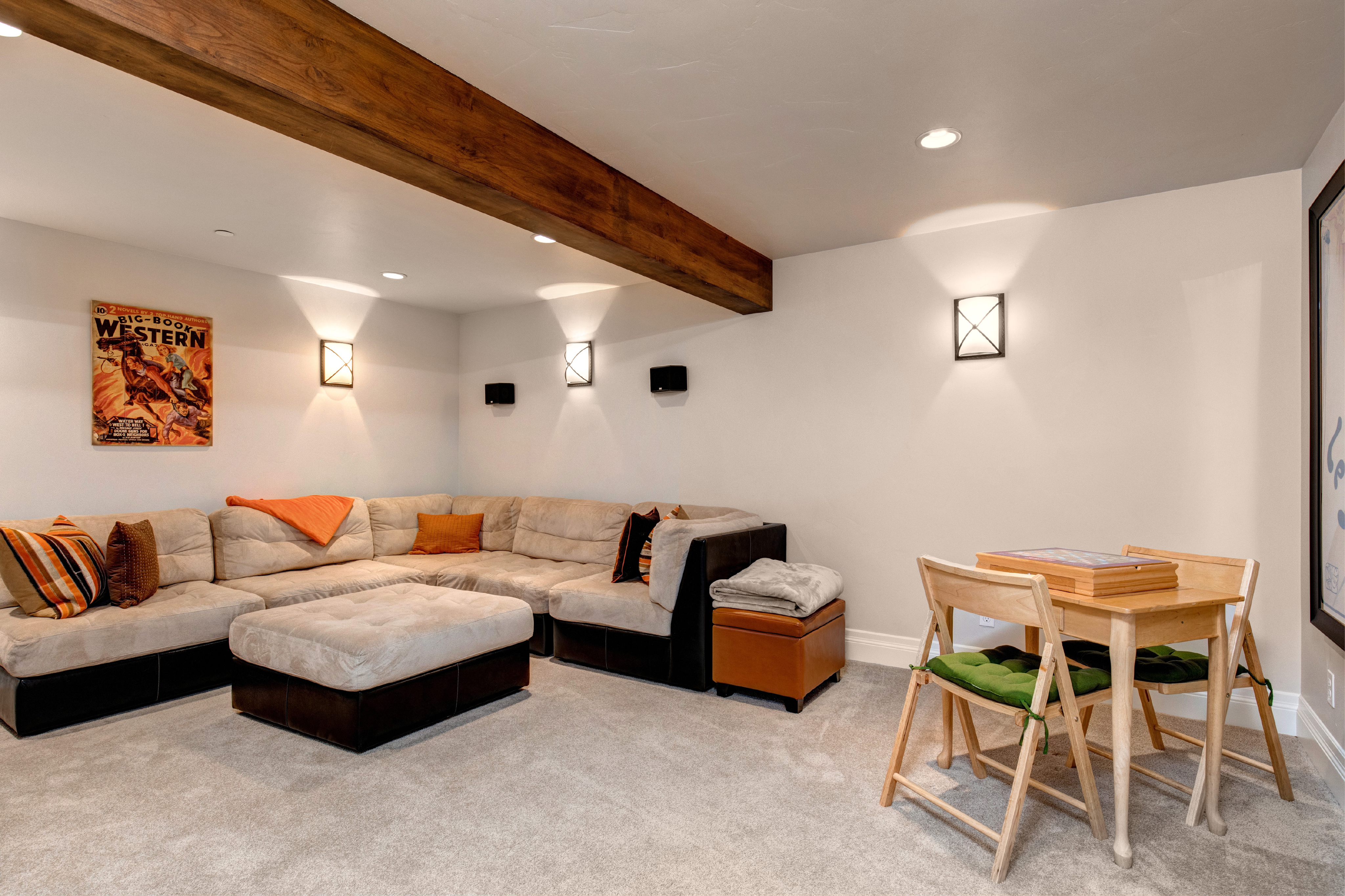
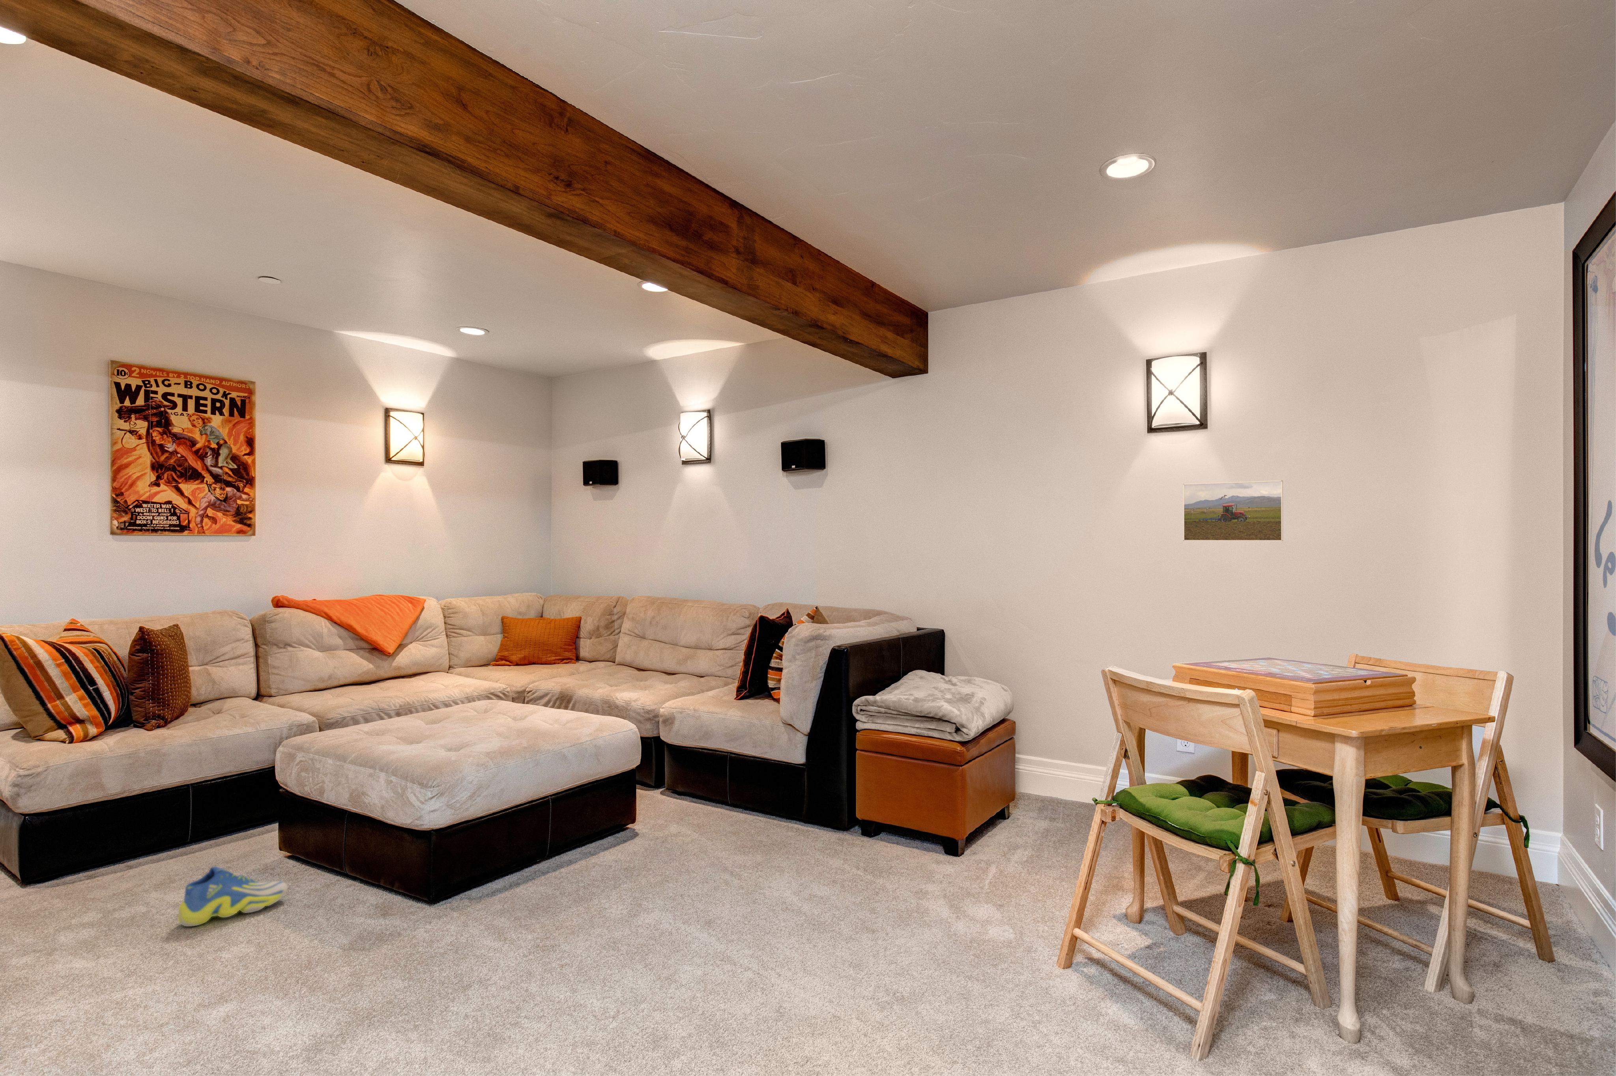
+ sneaker [178,866,288,927]
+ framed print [1182,480,1283,542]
